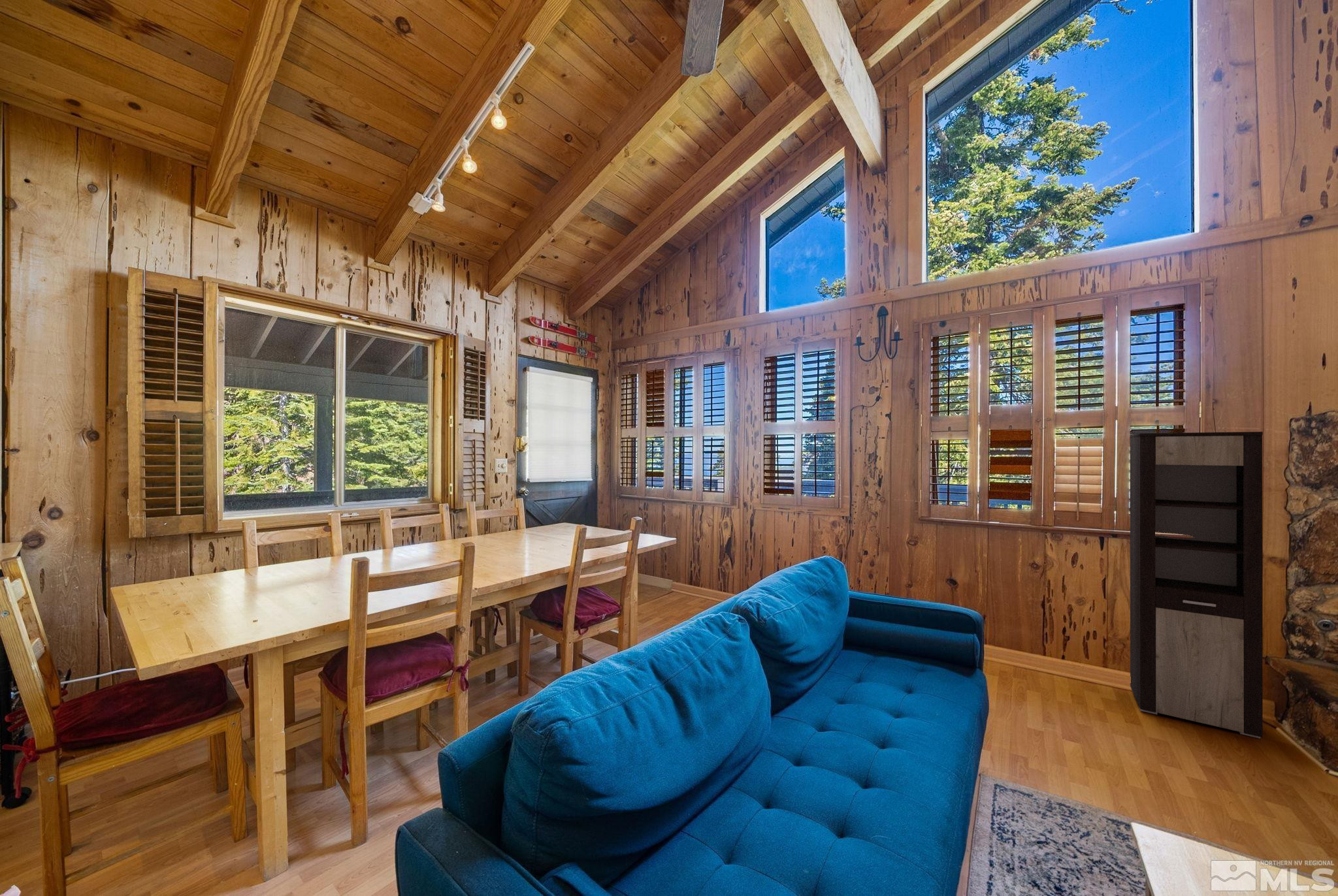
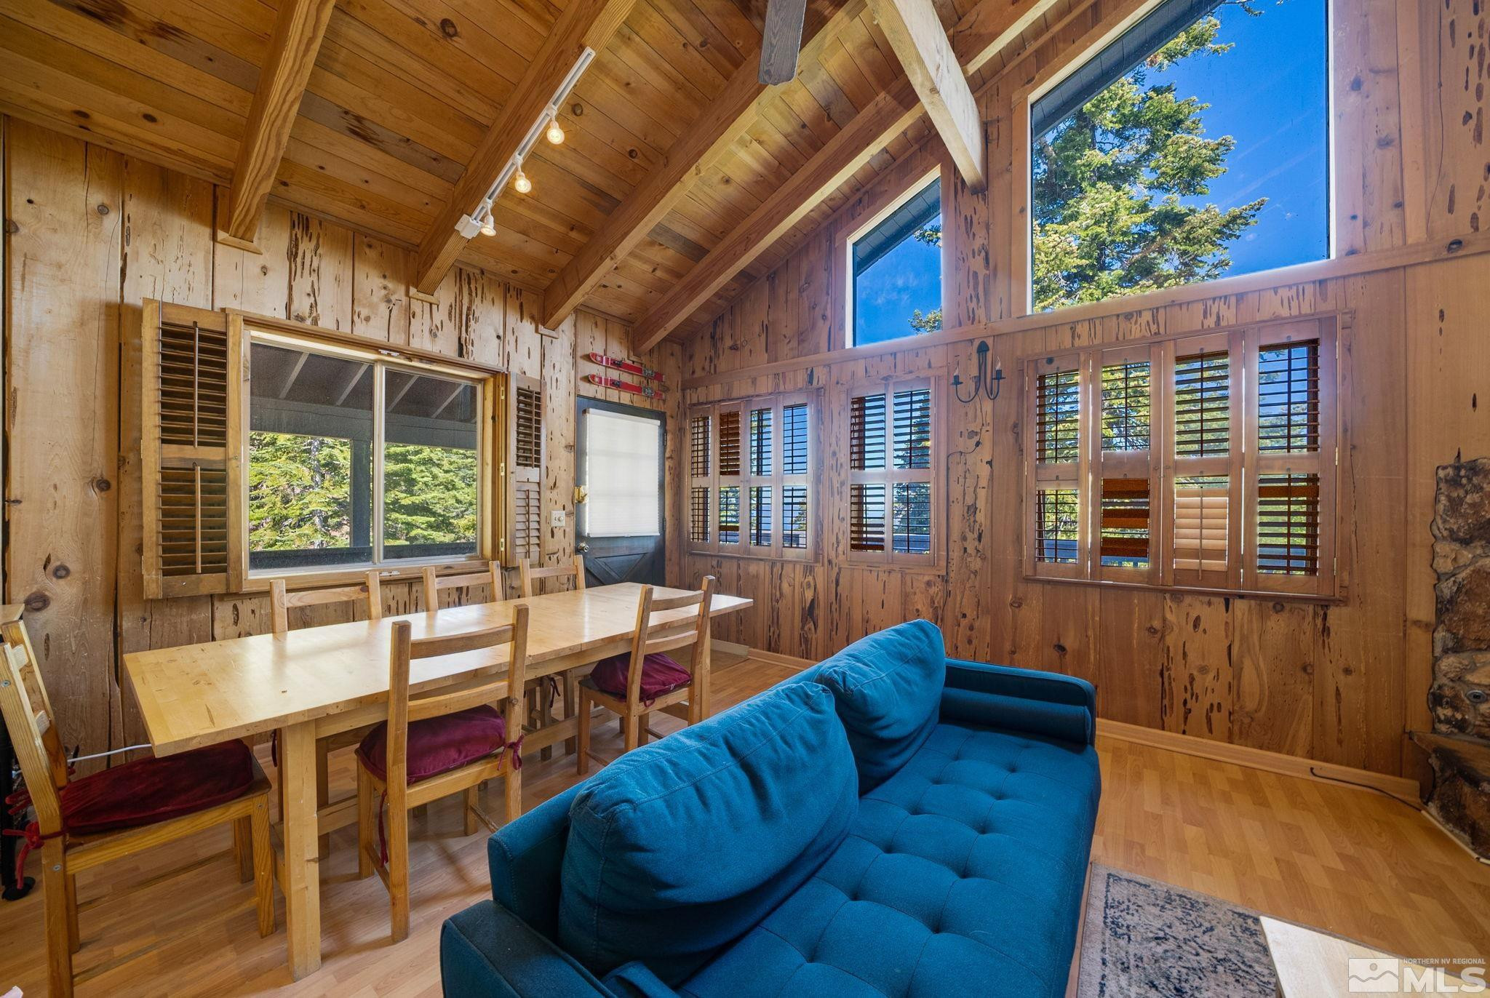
- cabinet [1129,431,1264,739]
